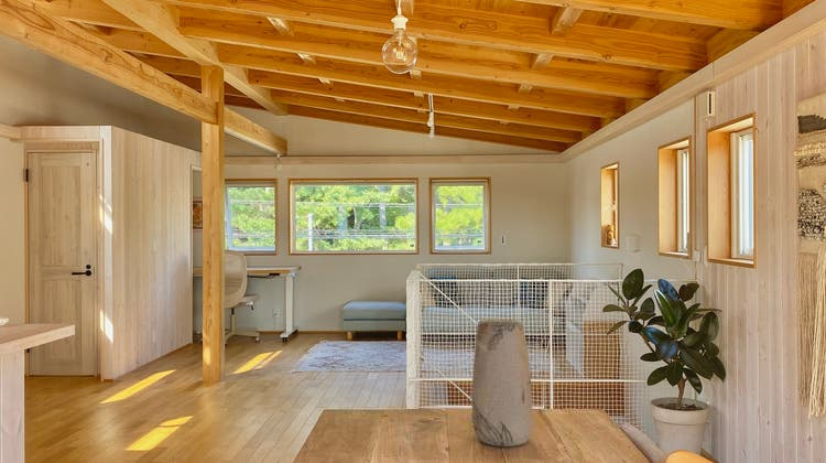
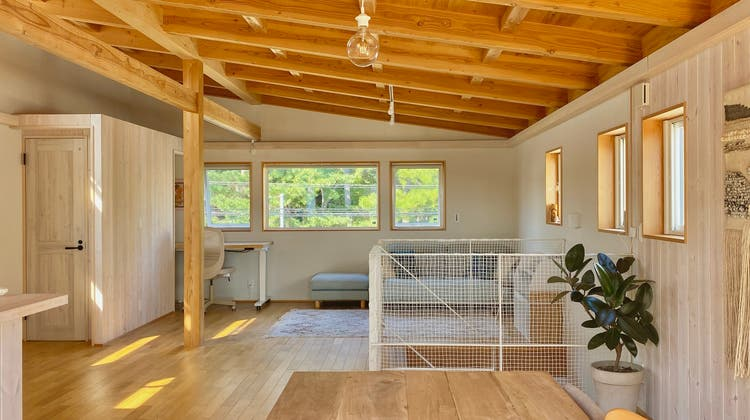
- vase [470,319,534,448]
